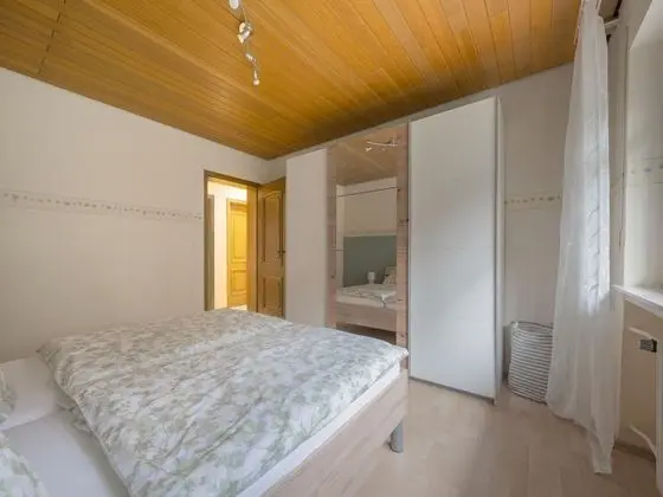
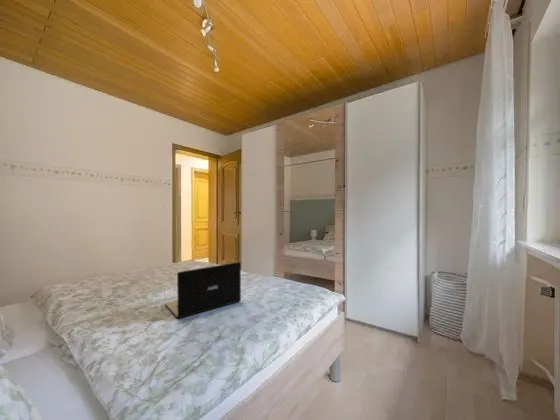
+ laptop [164,261,242,319]
